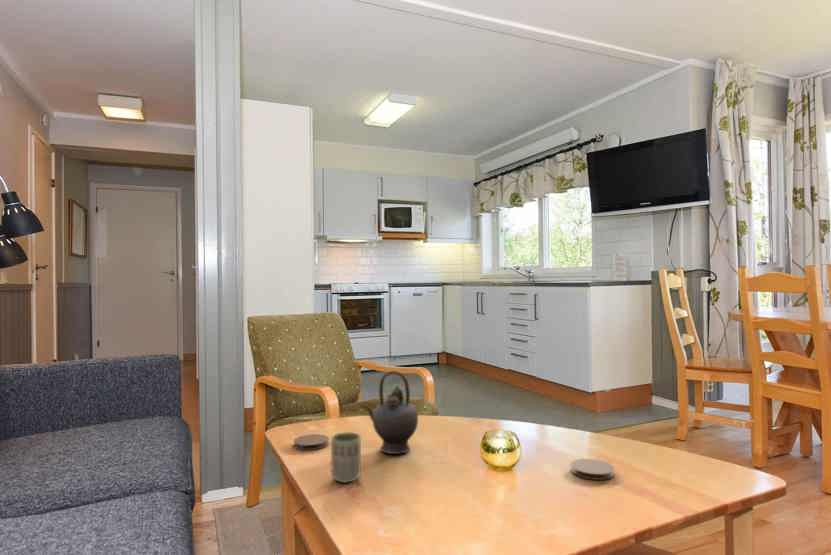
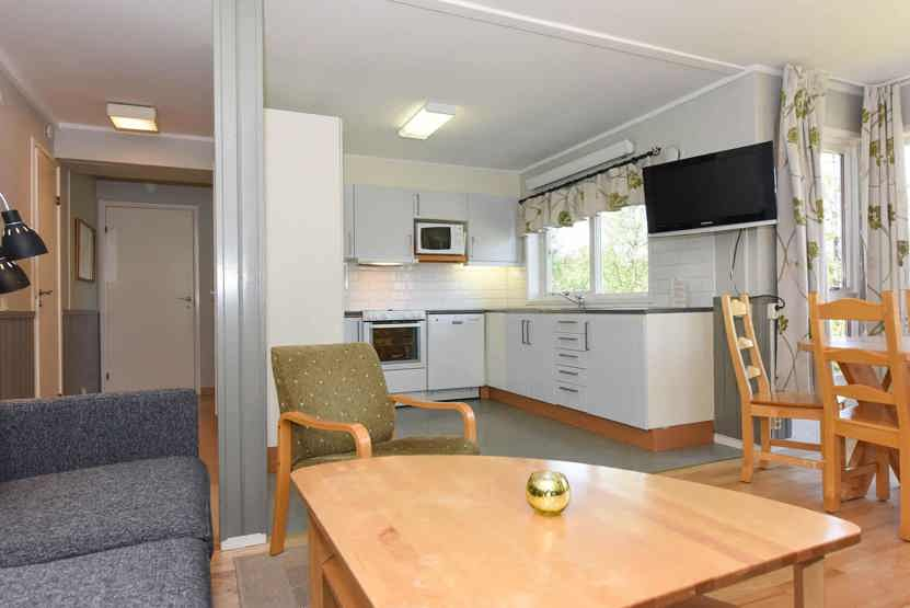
- coaster [293,433,330,451]
- cup [330,431,362,484]
- teapot [361,370,419,455]
- coaster [570,458,616,481]
